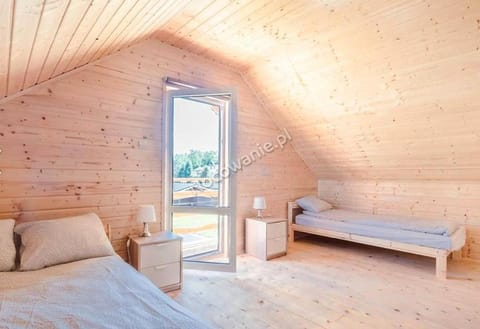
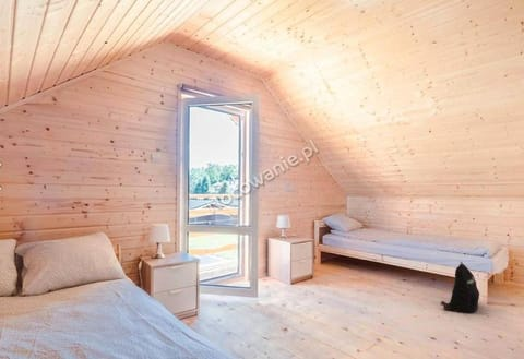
+ backpack [440,261,480,314]
